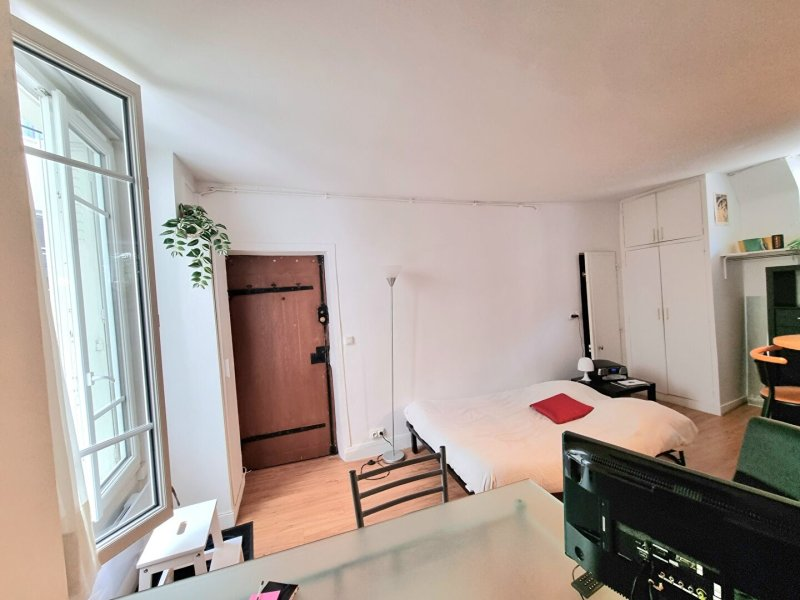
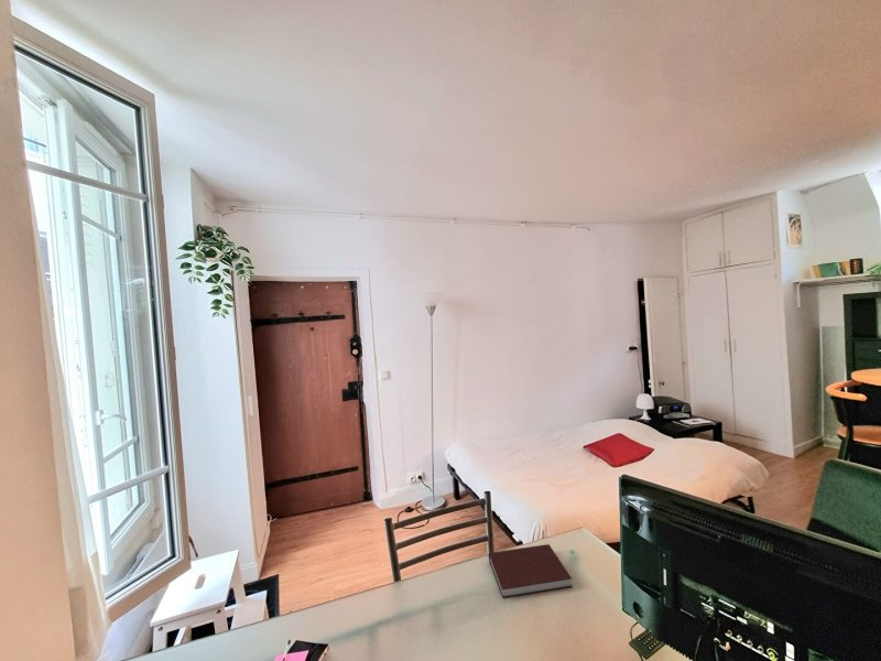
+ notebook [488,543,574,599]
